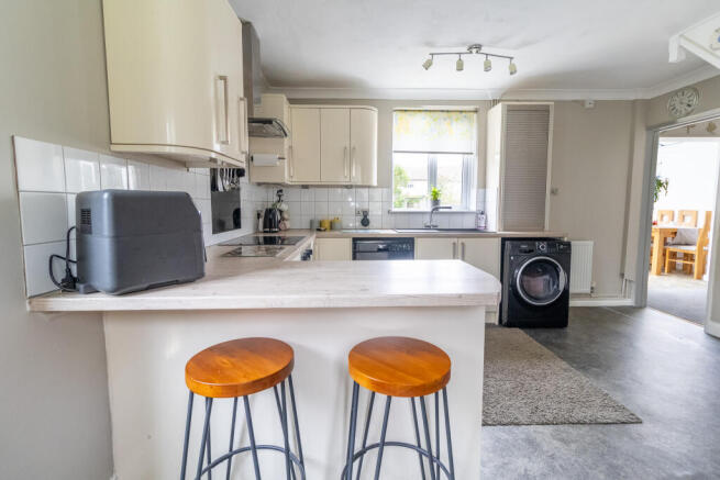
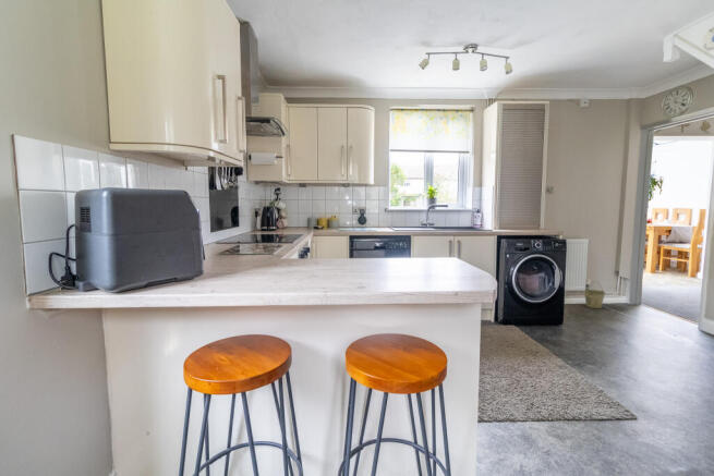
+ bucket [583,280,606,309]
